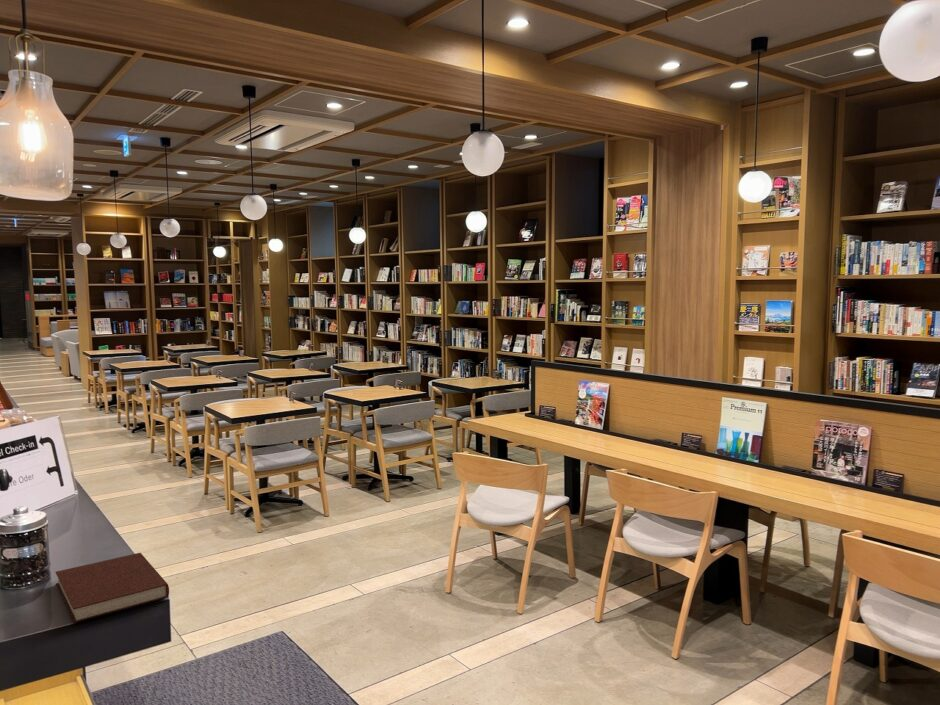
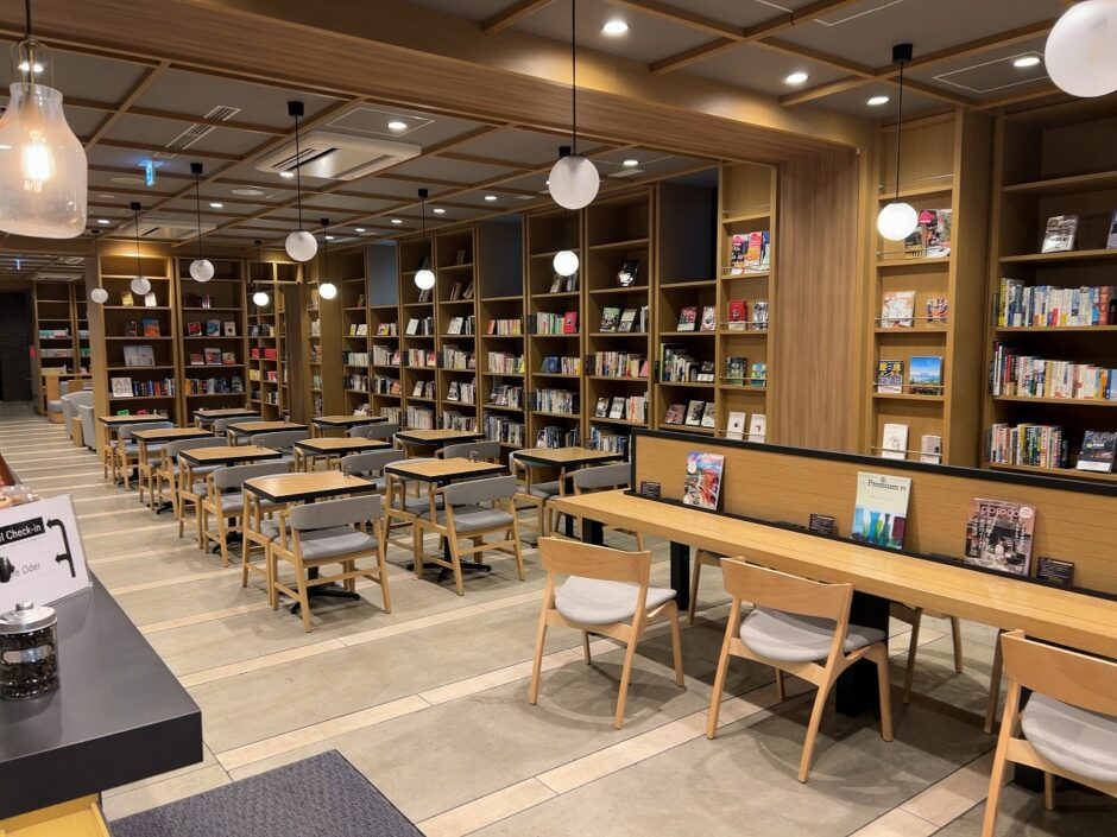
- notebook [54,552,170,624]
